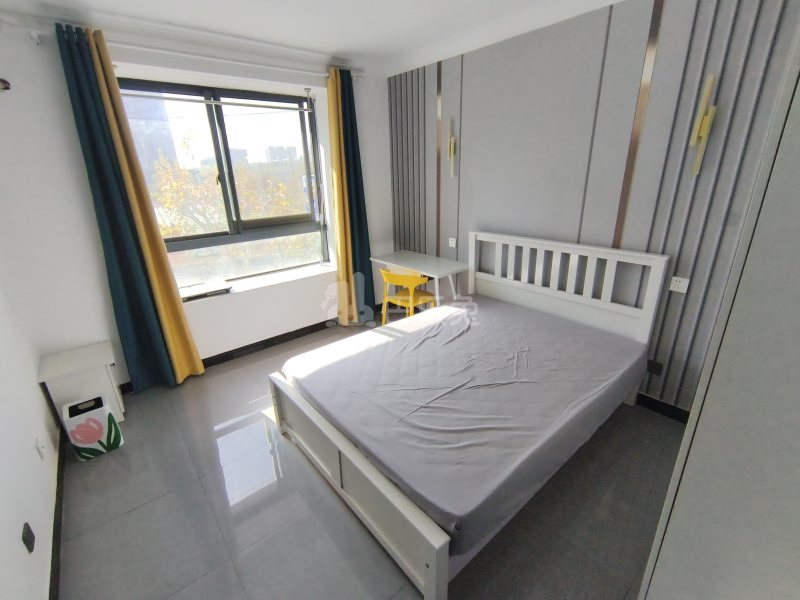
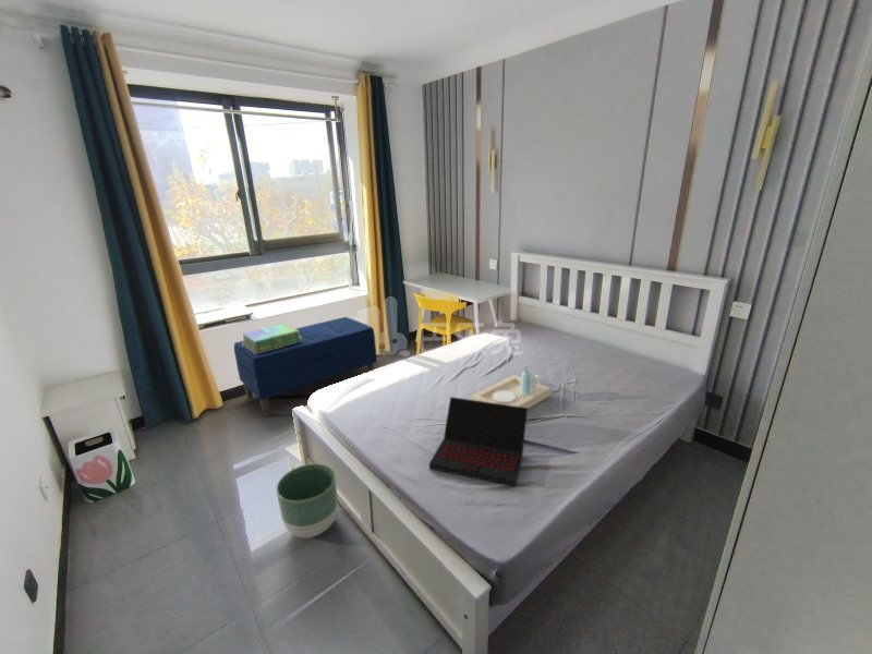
+ serving tray [470,368,552,410]
+ planter [276,463,339,538]
+ bench [233,316,378,417]
+ laptop [428,396,529,487]
+ stack of books [240,323,302,354]
